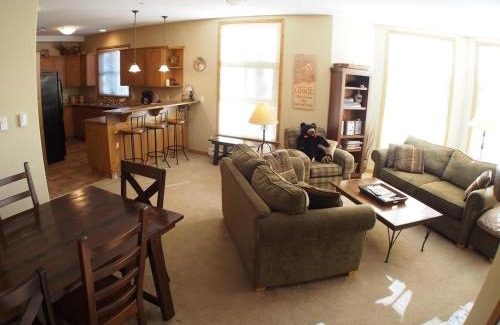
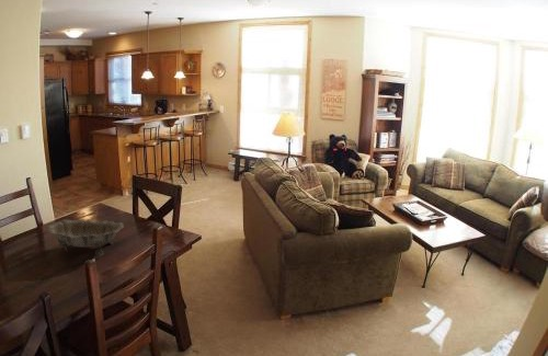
+ decorative bowl [45,218,125,257]
